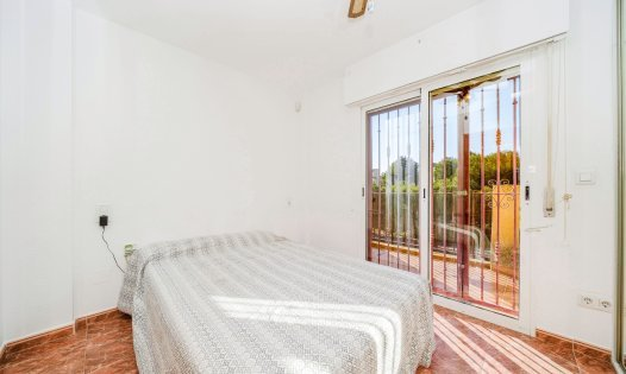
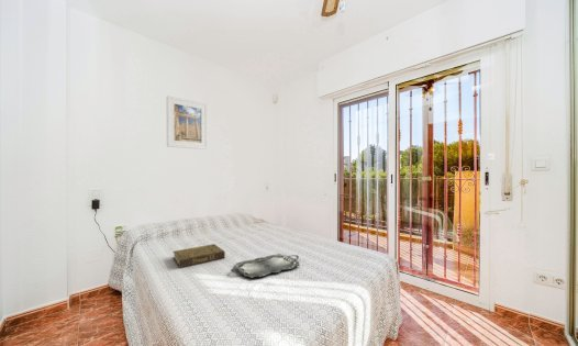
+ serving tray [230,253,301,279]
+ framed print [166,94,209,150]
+ book [173,243,226,269]
